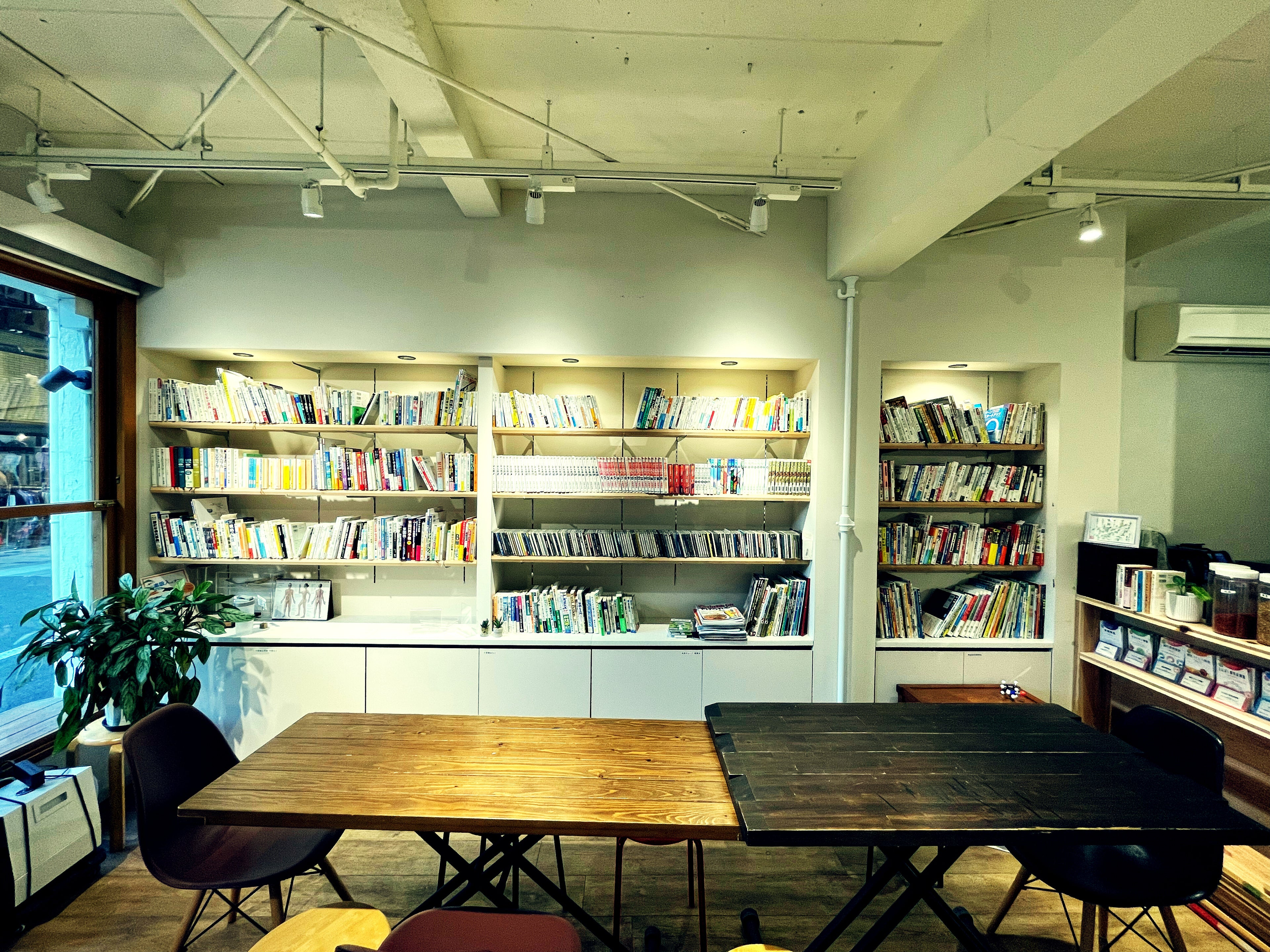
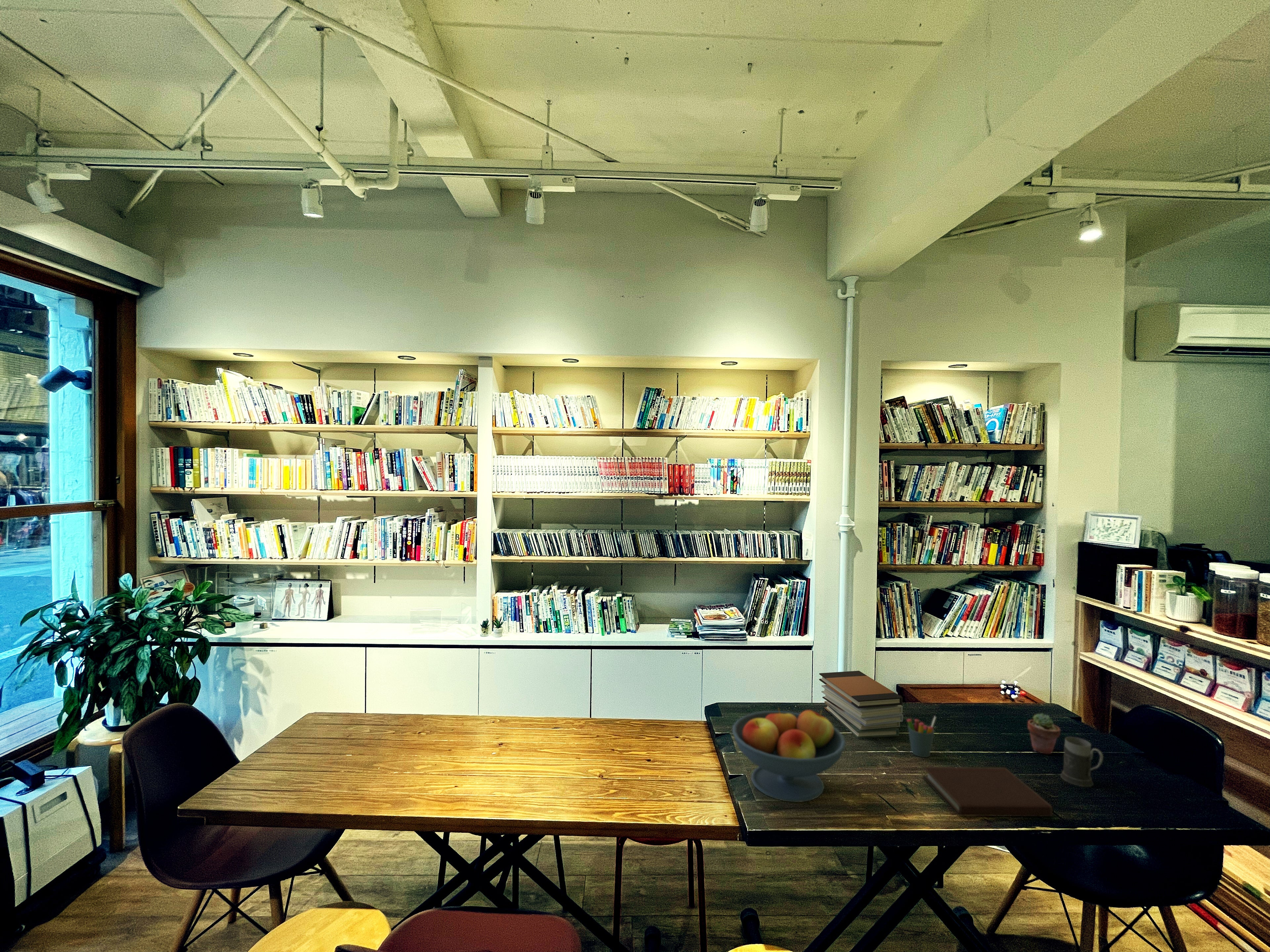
+ mug [1060,736,1104,787]
+ potted succulent [1027,713,1061,754]
+ notebook [922,767,1053,817]
+ book stack [819,670,904,738]
+ pen holder [907,716,937,758]
+ fruit bowl [732,708,846,803]
